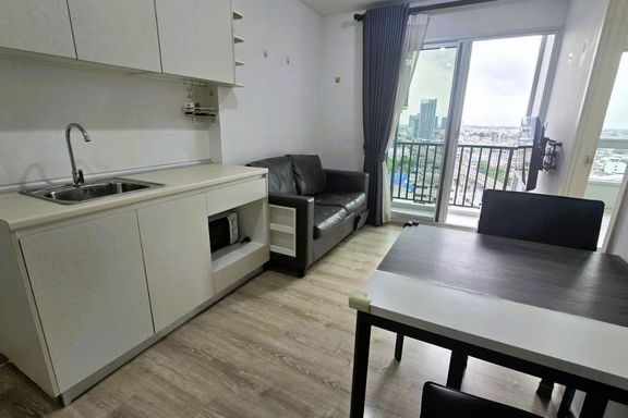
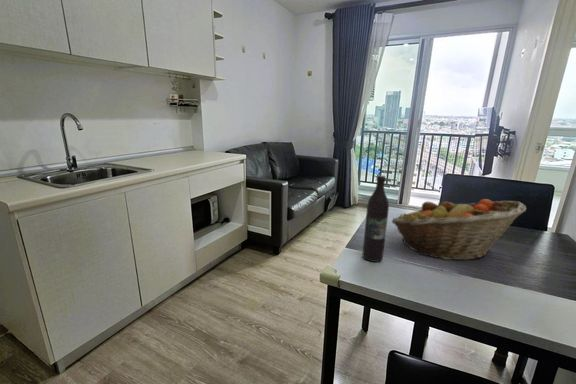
+ wine bottle [361,174,390,263]
+ fruit basket [391,198,527,261]
